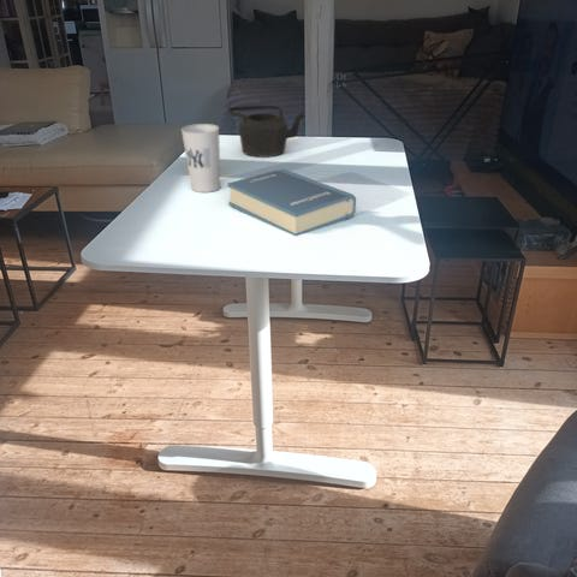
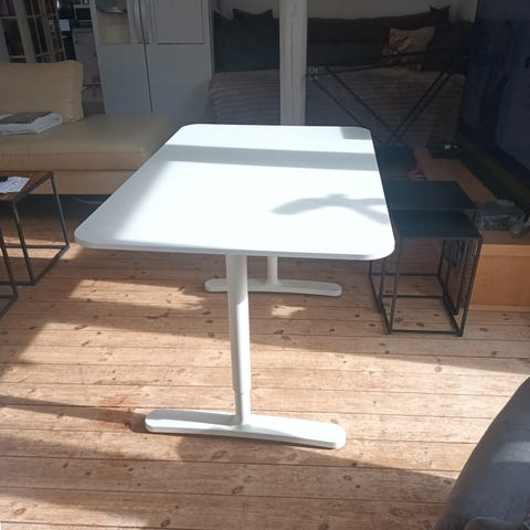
- teapot [227,105,305,159]
- cup [180,123,221,194]
- hardback book [226,167,357,237]
